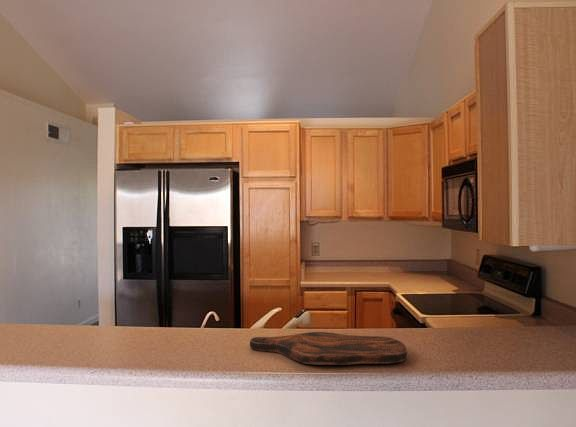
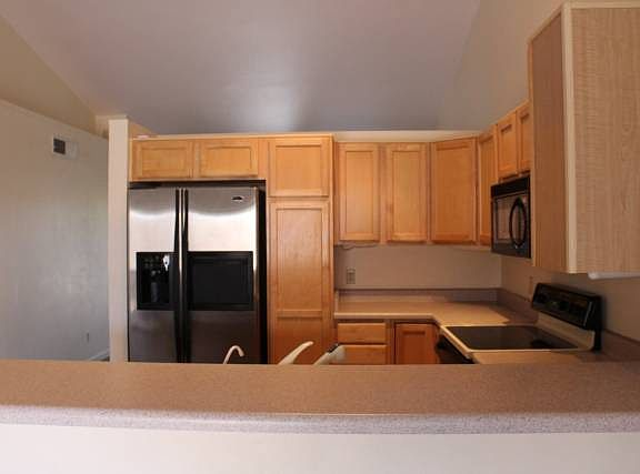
- cutting board [249,331,408,366]
